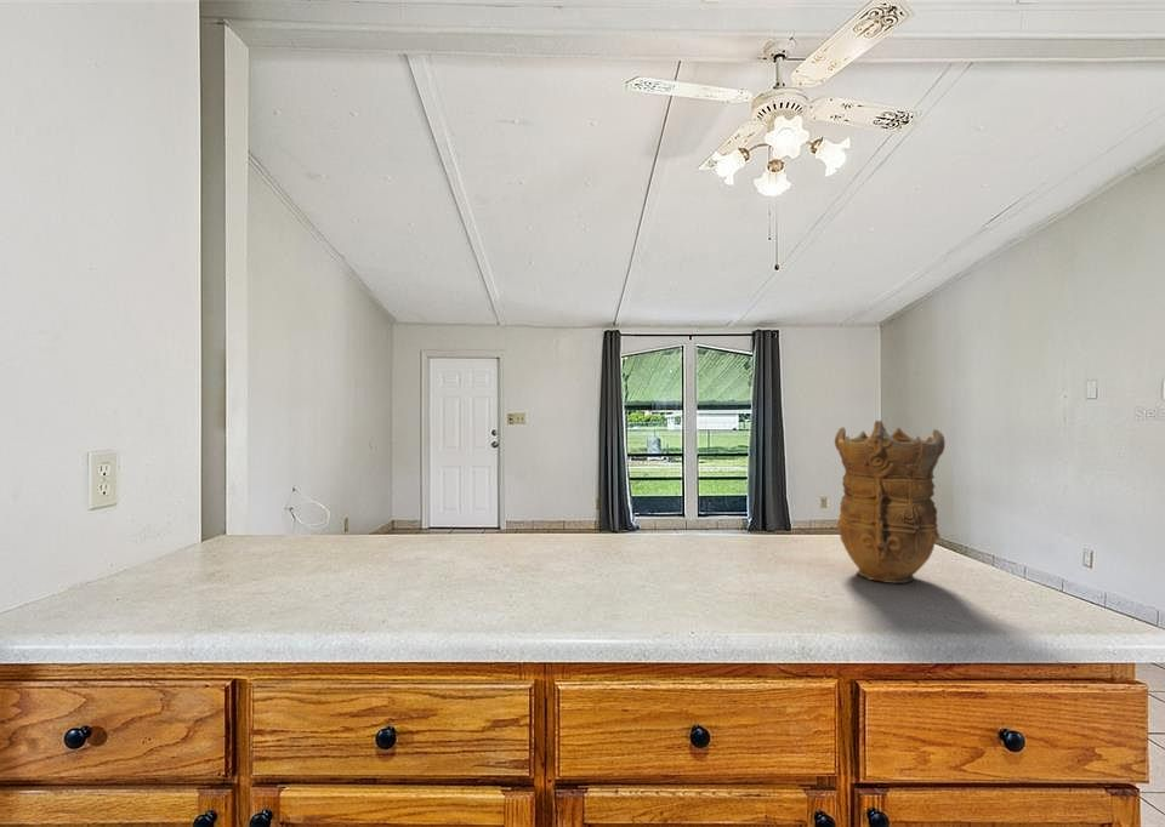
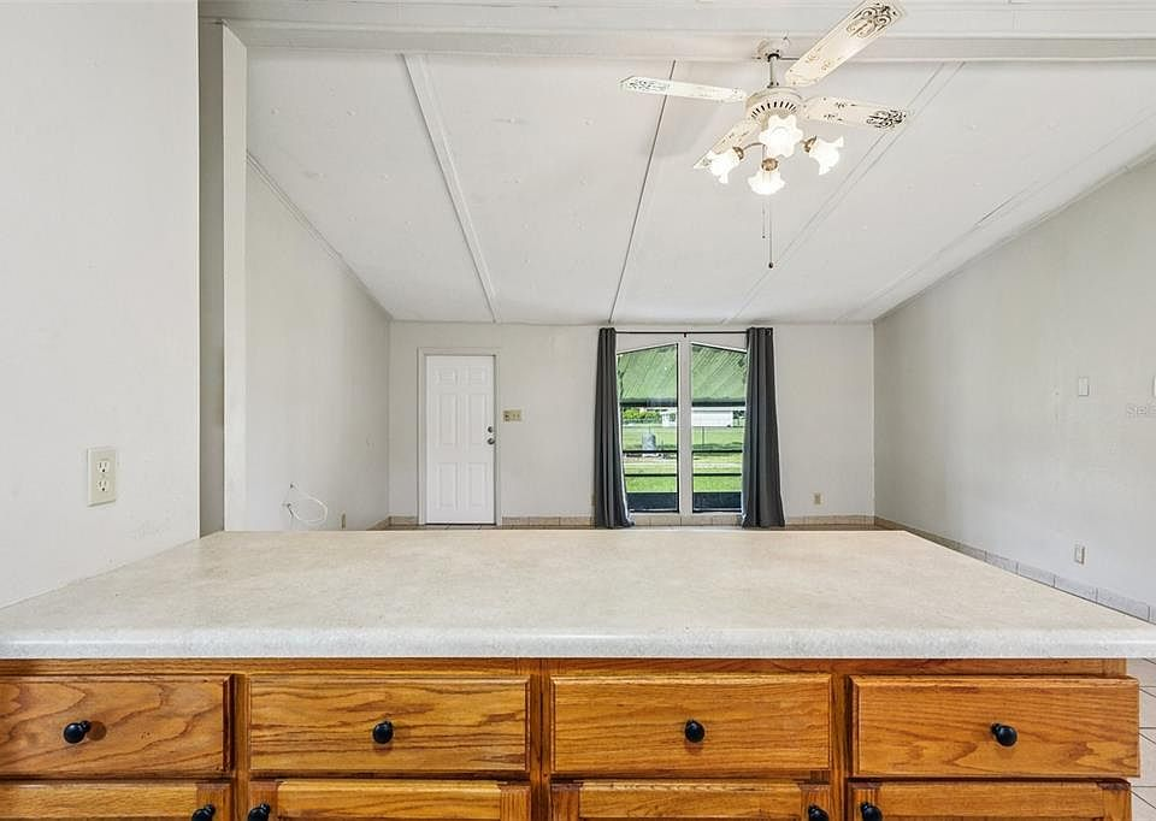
- vase [834,420,947,583]
